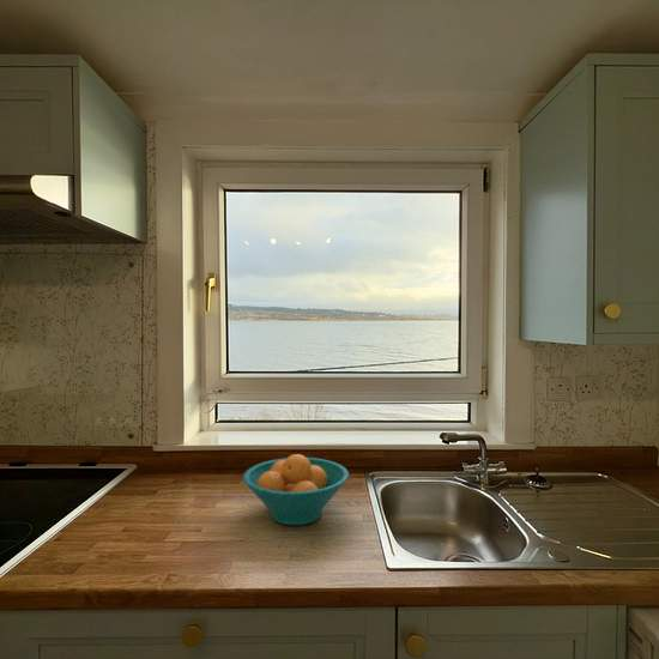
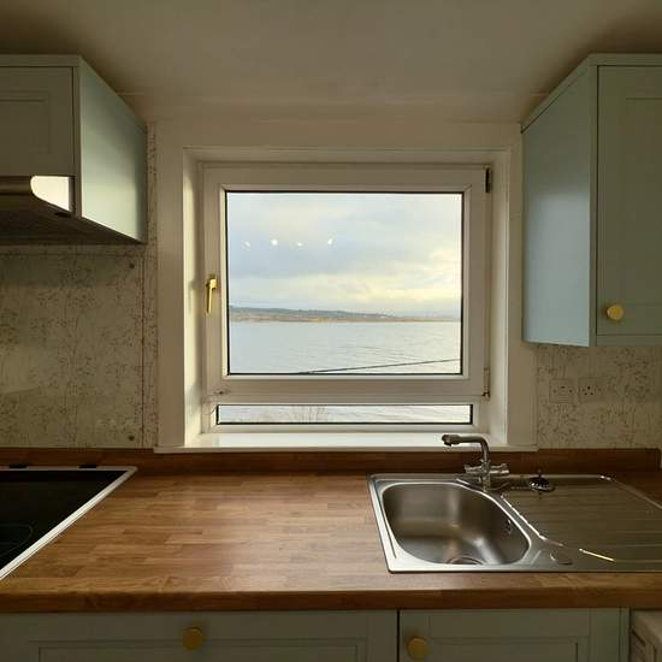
- fruit bowl [242,453,350,526]
